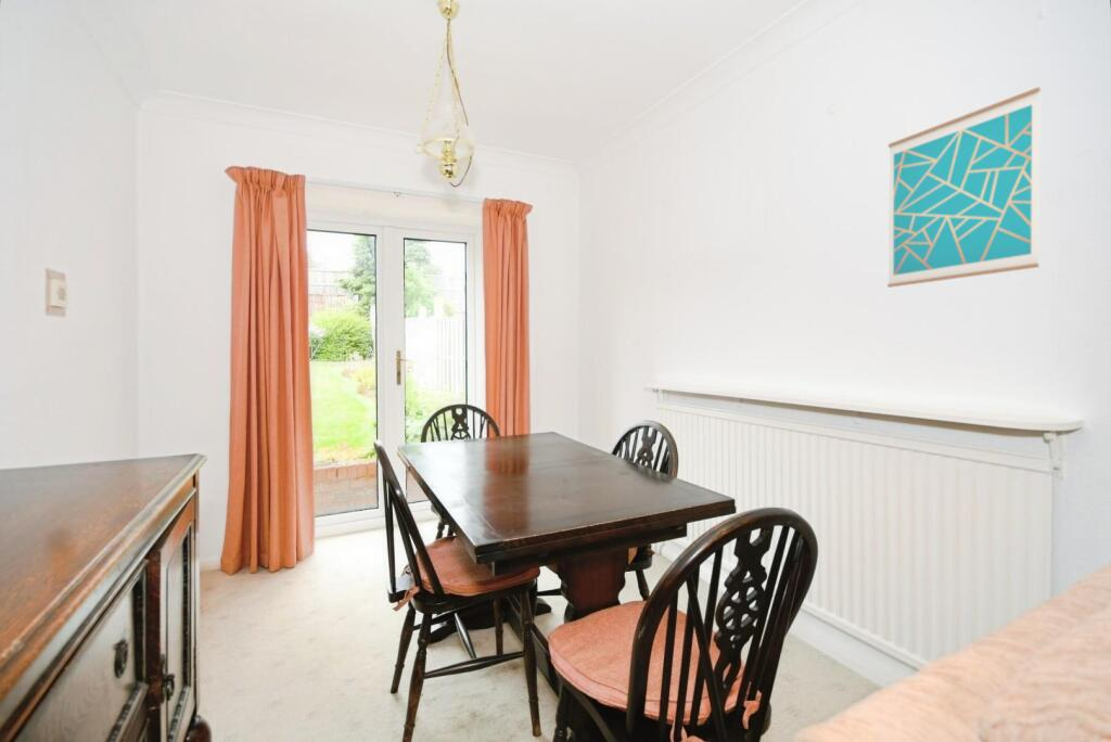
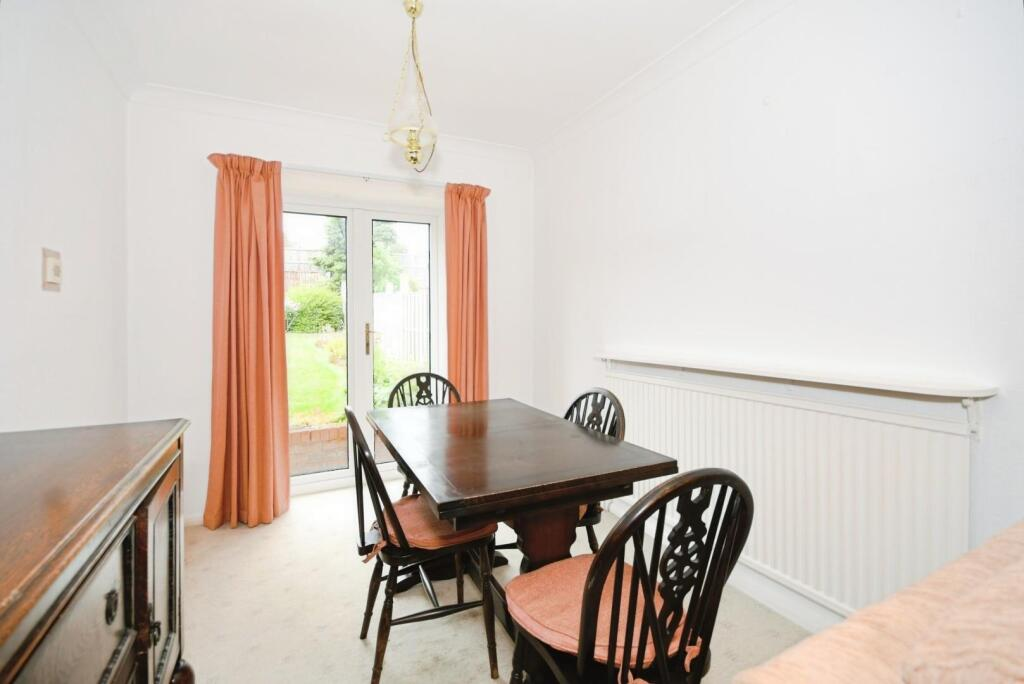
- wall art [886,86,1042,289]
